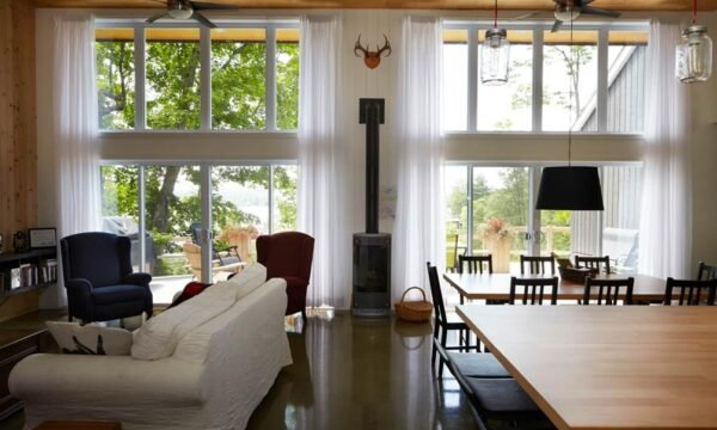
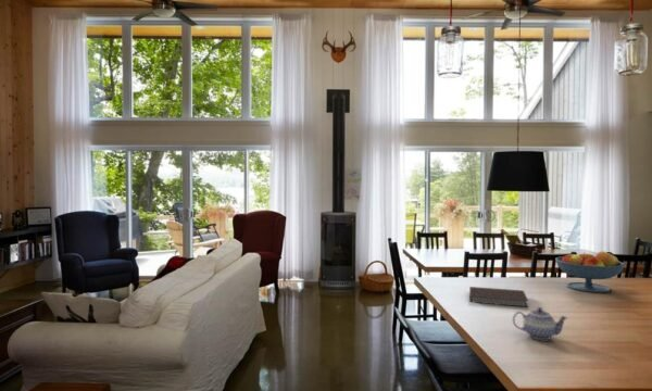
+ fruit bowl [554,250,626,293]
+ notebook [468,286,529,308]
+ teapot [512,306,569,341]
